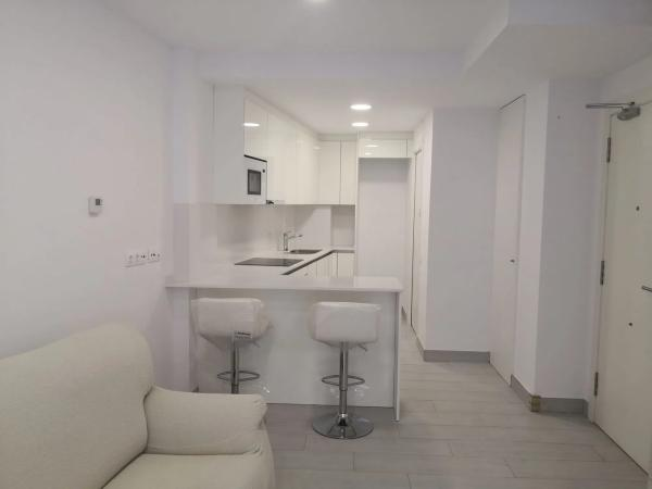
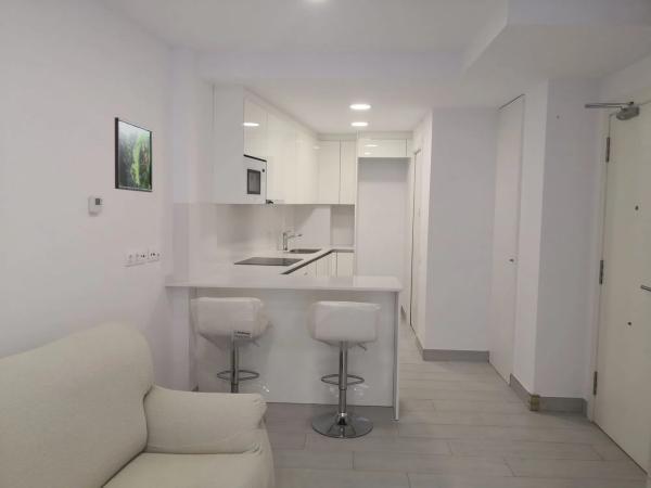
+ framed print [114,116,153,193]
